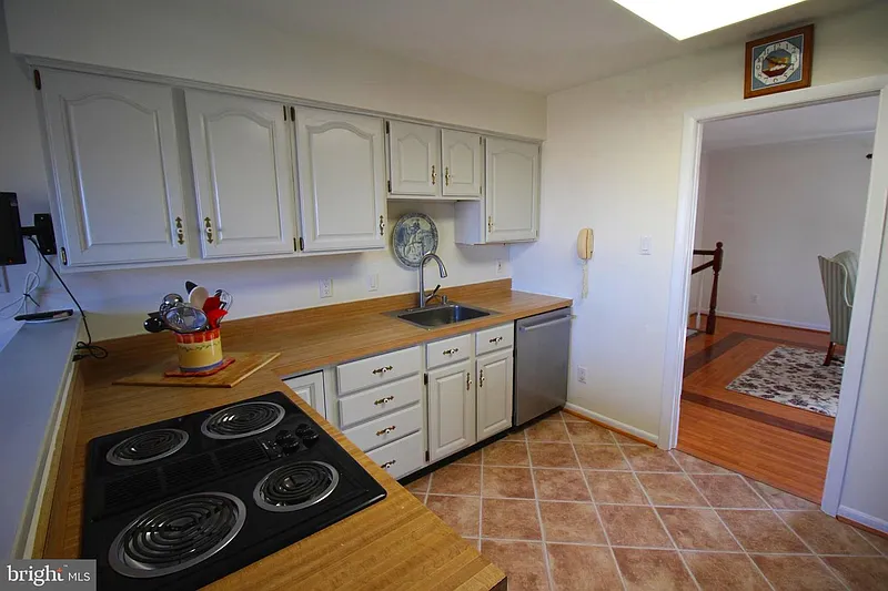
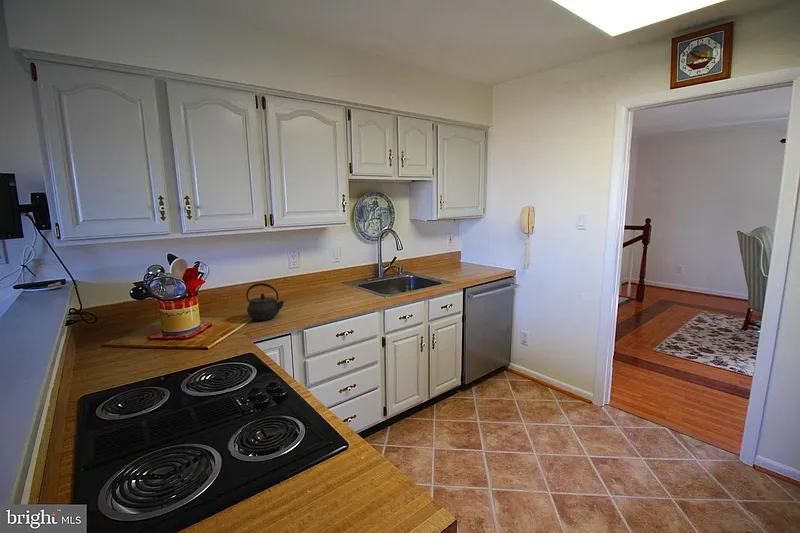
+ kettle [245,282,285,321]
